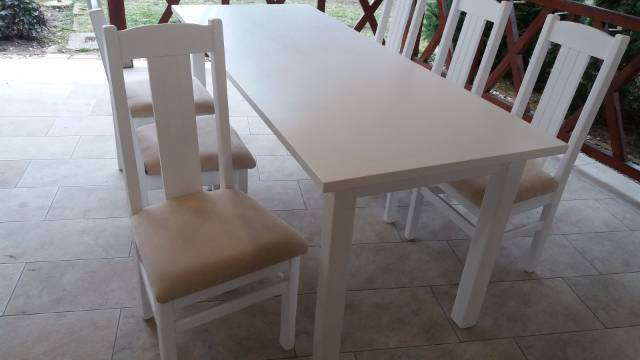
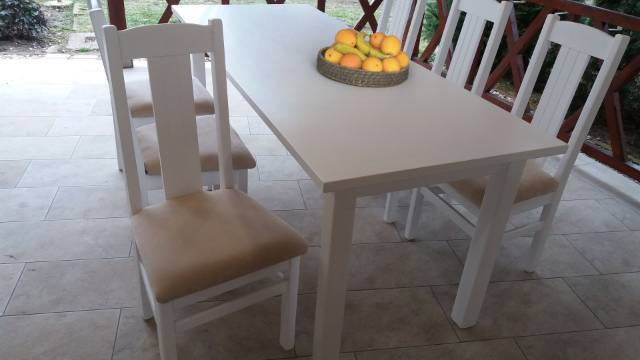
+ fruit bowl [316,27,411,88]
